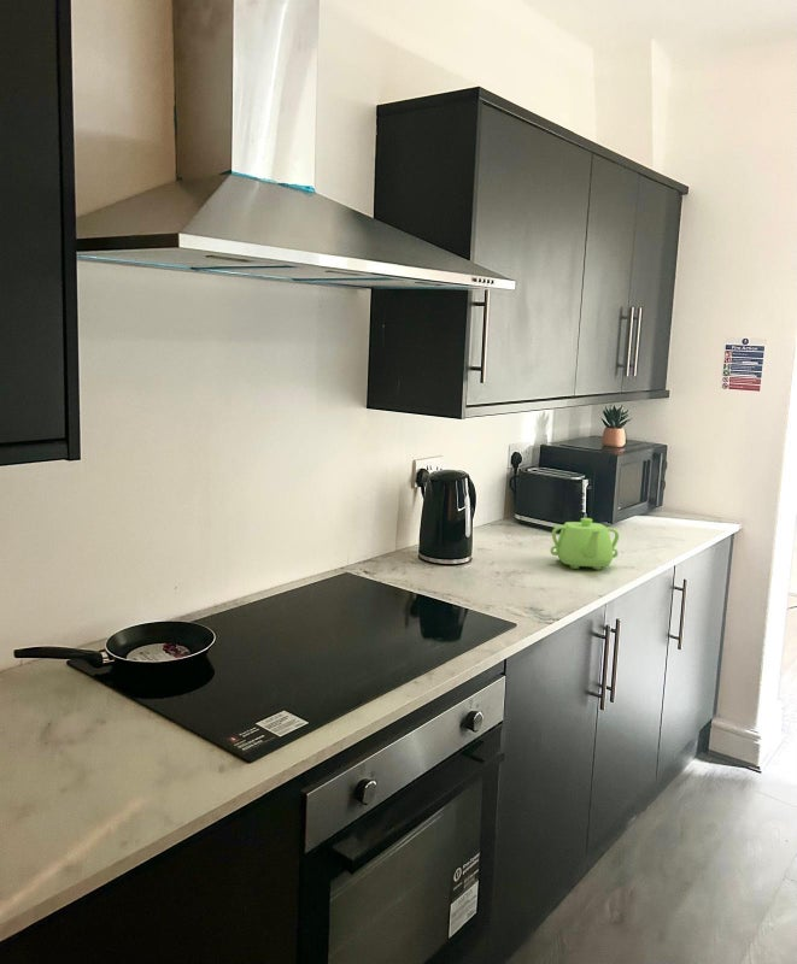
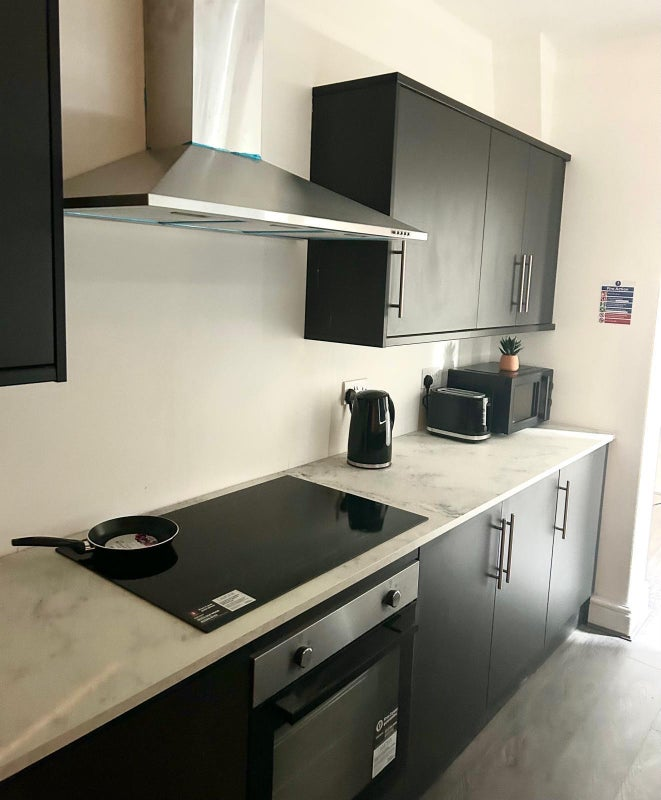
- teapot [549,517,620,571]
